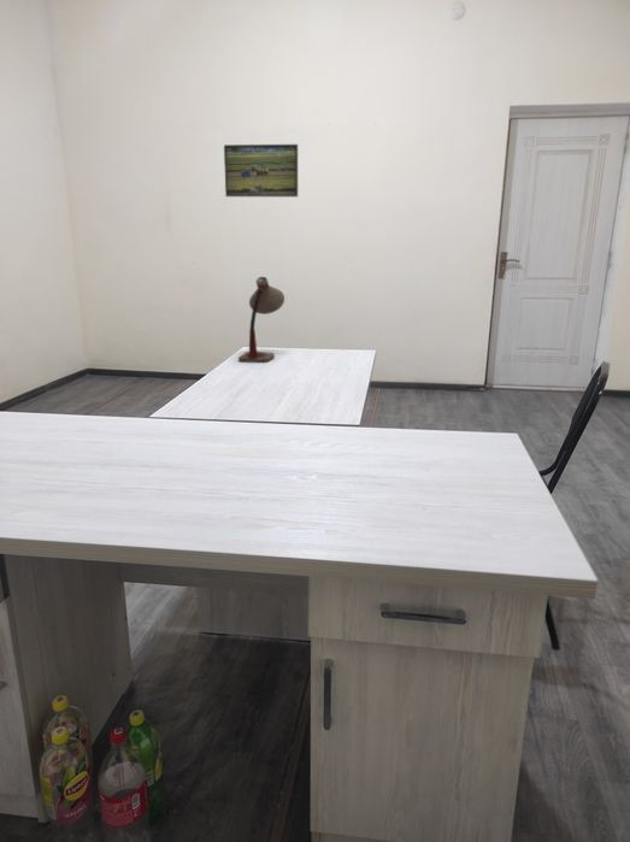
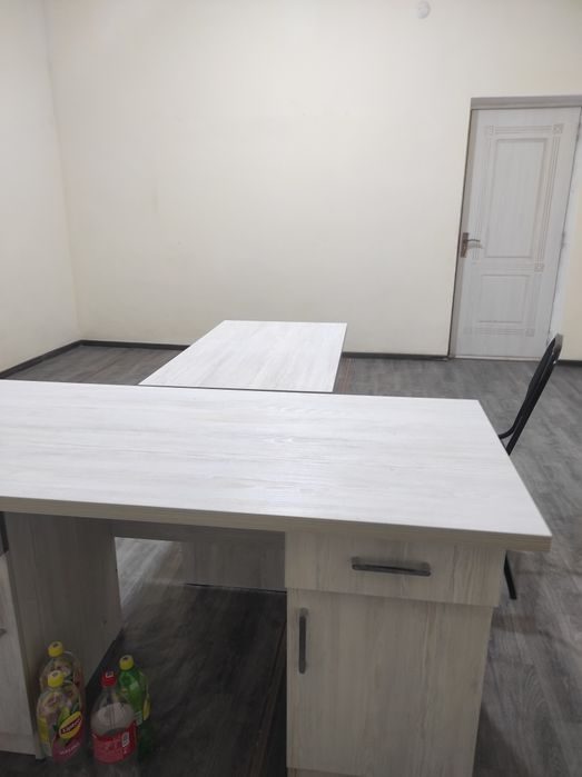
- desk lamp [237,276,285,364]
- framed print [223,143,299,198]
